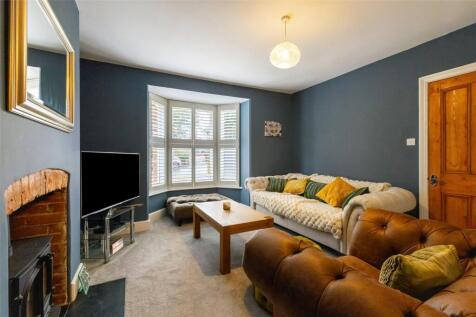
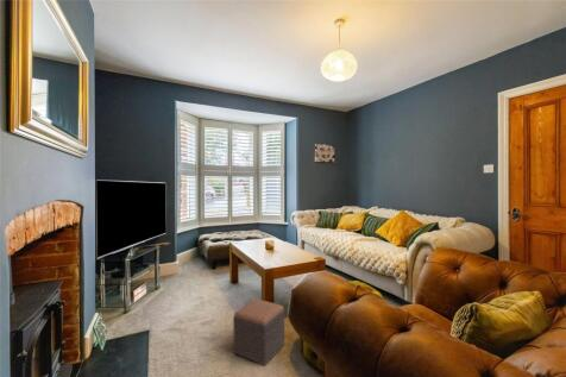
+ footstool [232,297,285,366]
